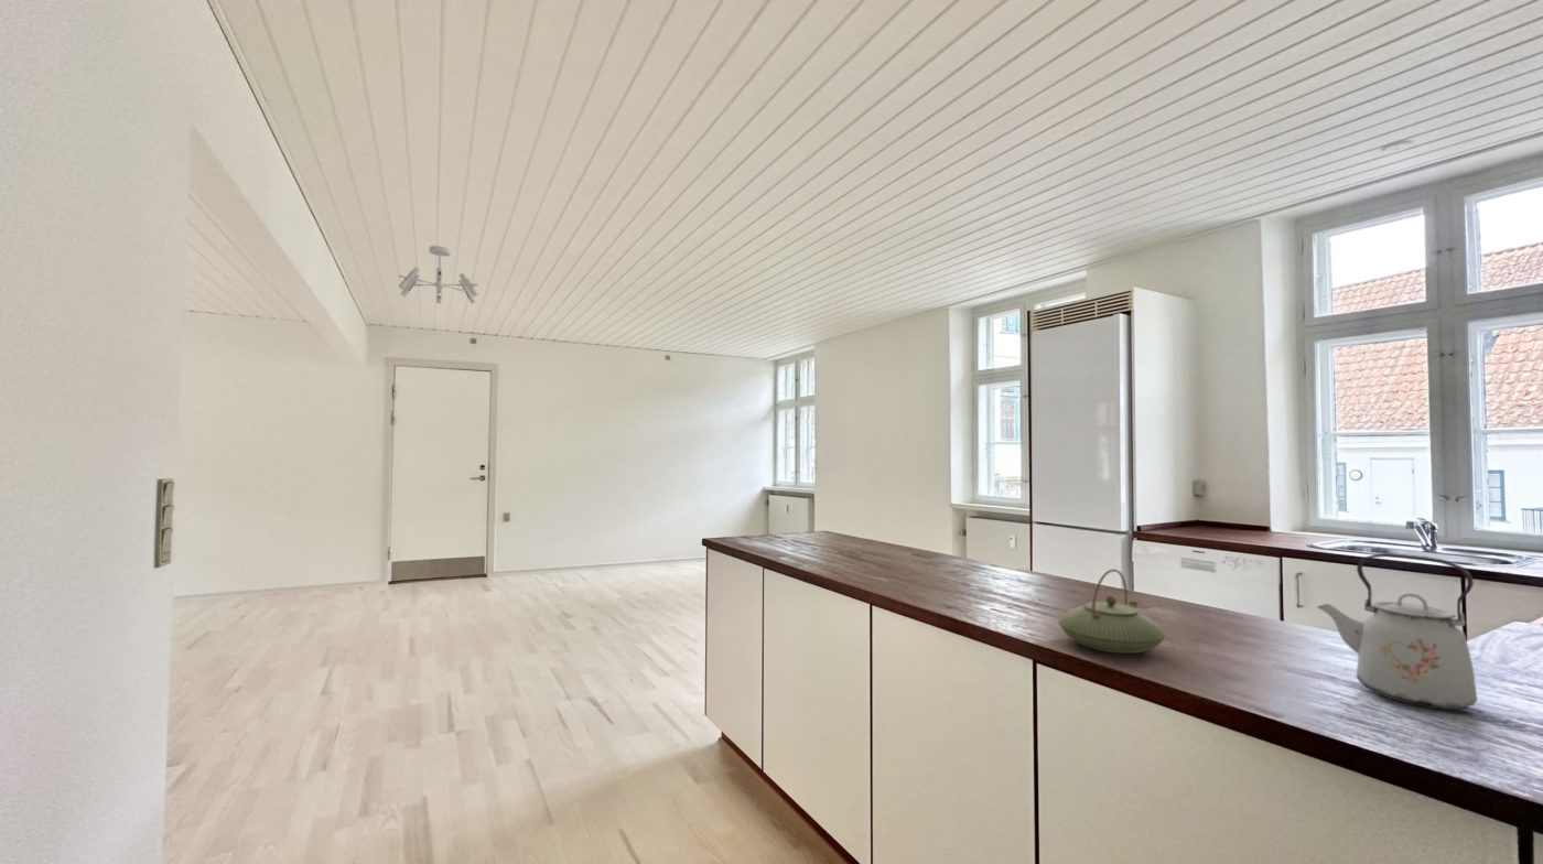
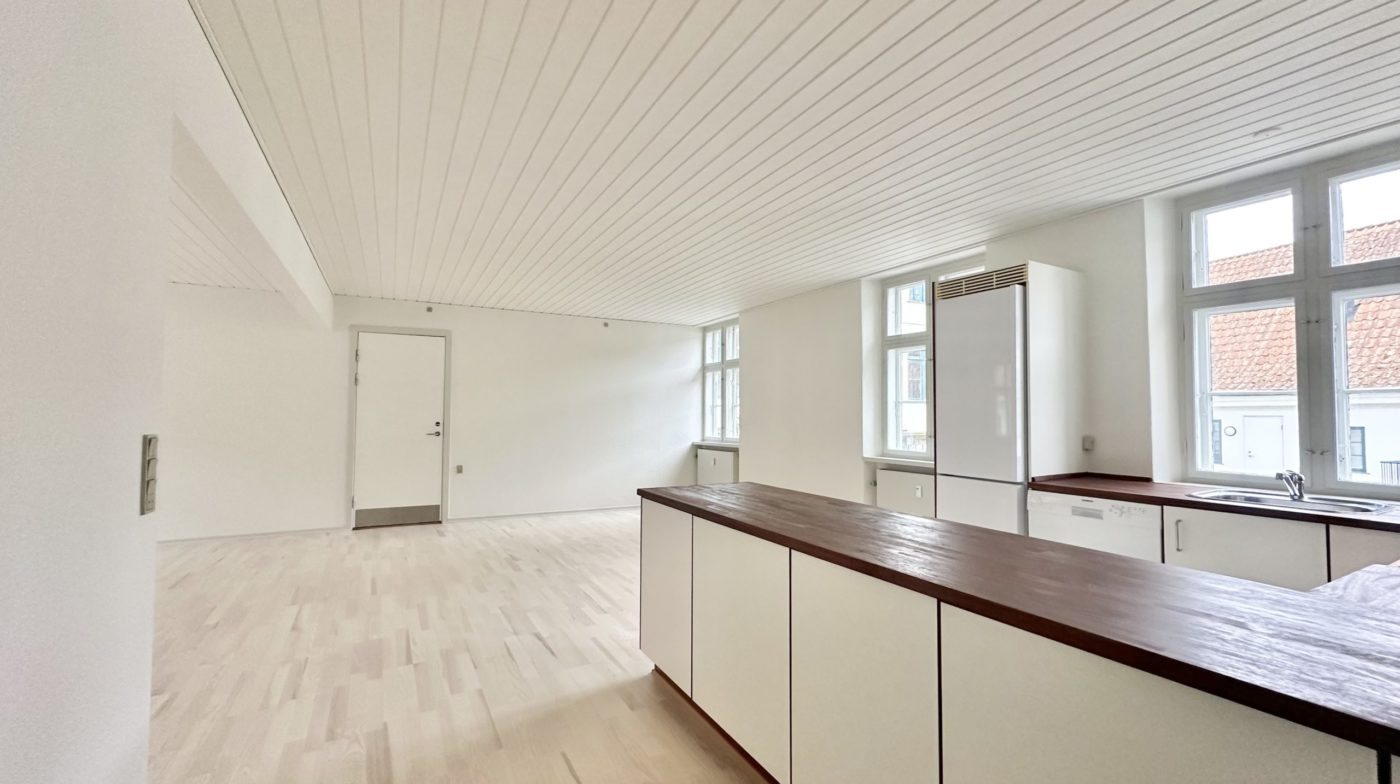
- teapot [1057,568,1167,655]
- kettle [1316,552,1478,711]
- ceiling light fixture [398,245,479,304]
